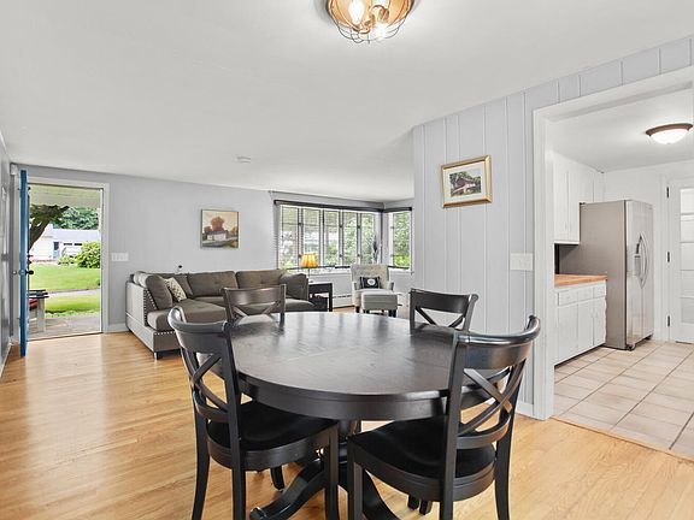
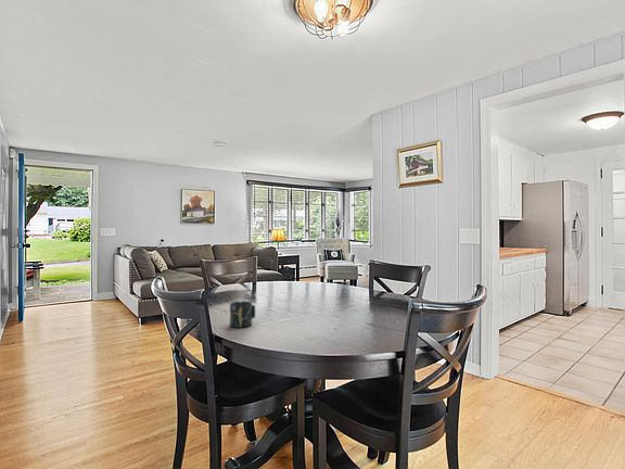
+ cup [229,301,256,329]
